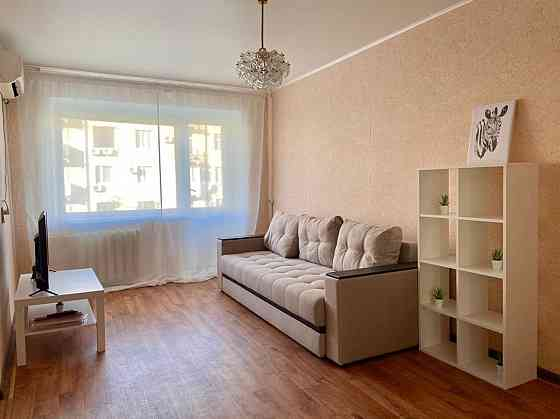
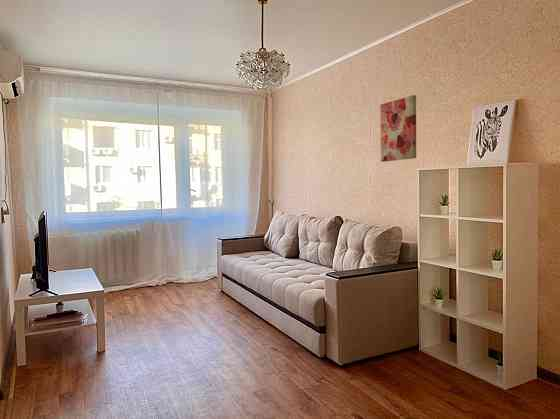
+ wall art [379,94,417,163]
